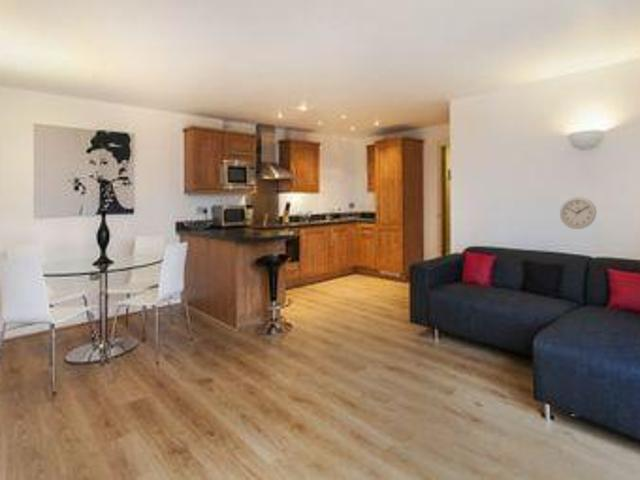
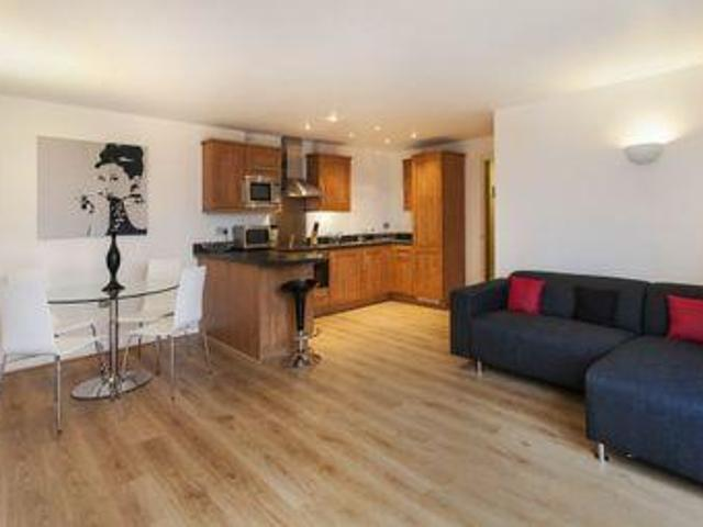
- wall clock [559,196,597,230]
